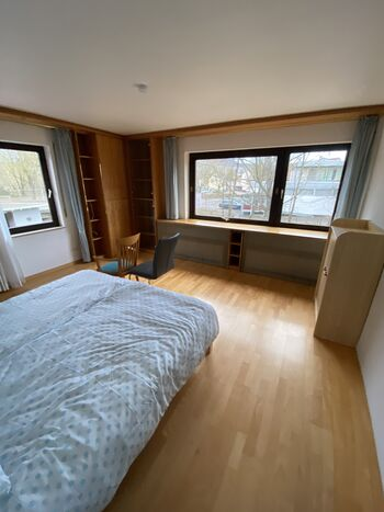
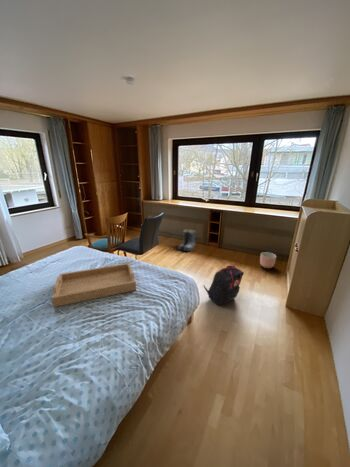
+ serving tray [51,262,137,308]
+ backpack [202,264,245,306]
+ boots [177,229,197,252]
+ planter [259,251,277,269]
